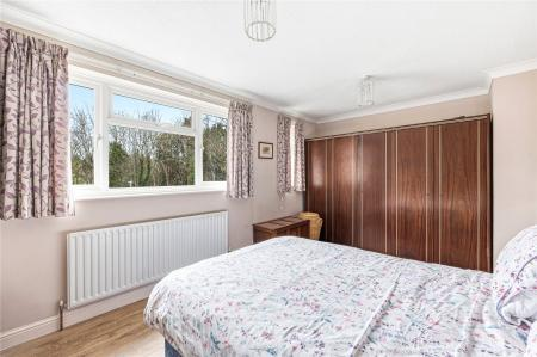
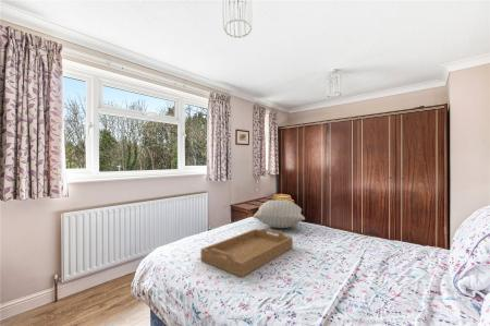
+ pillow [253,198,306,229]
+ serving tray [200,228,294,278]
